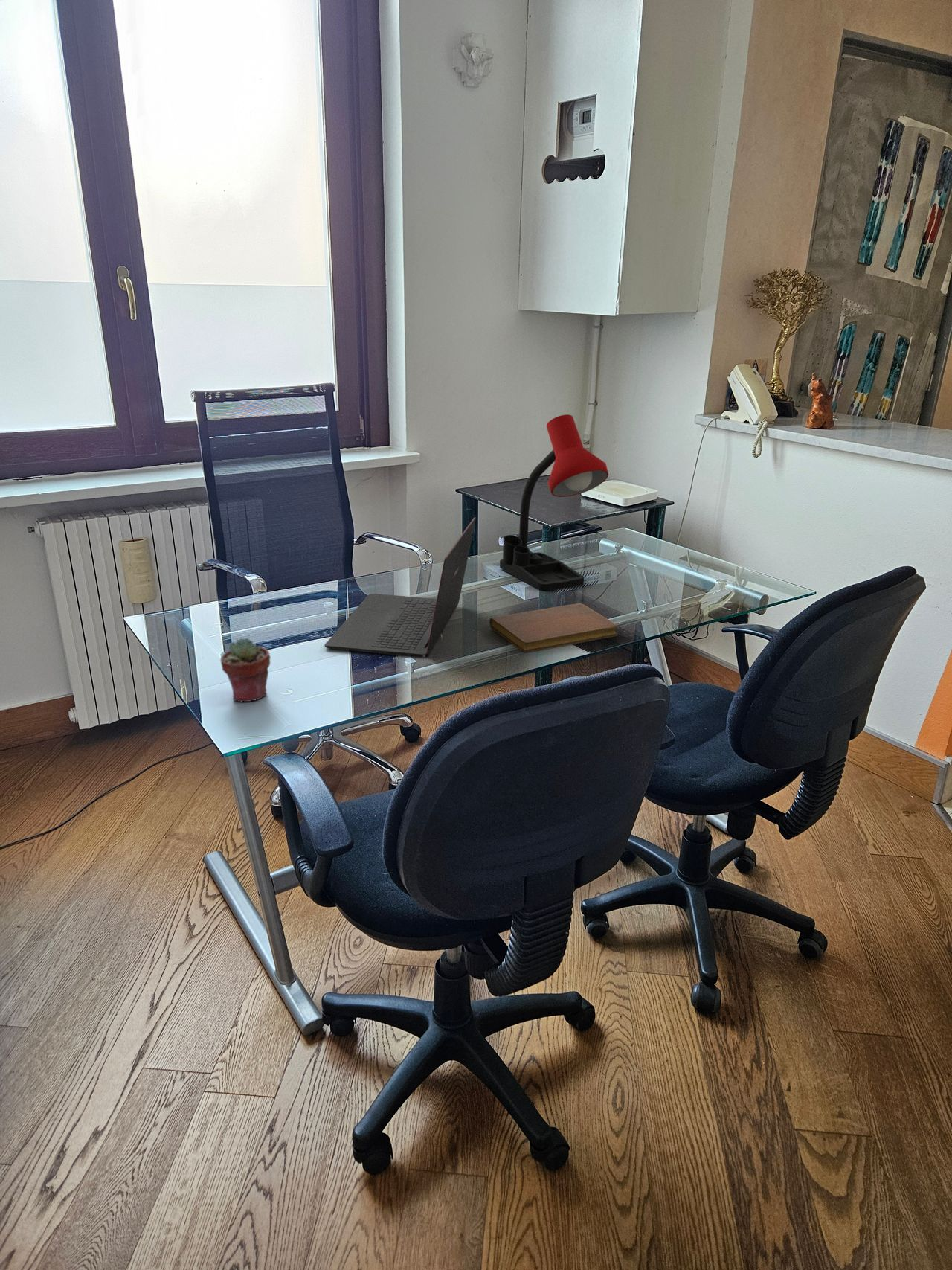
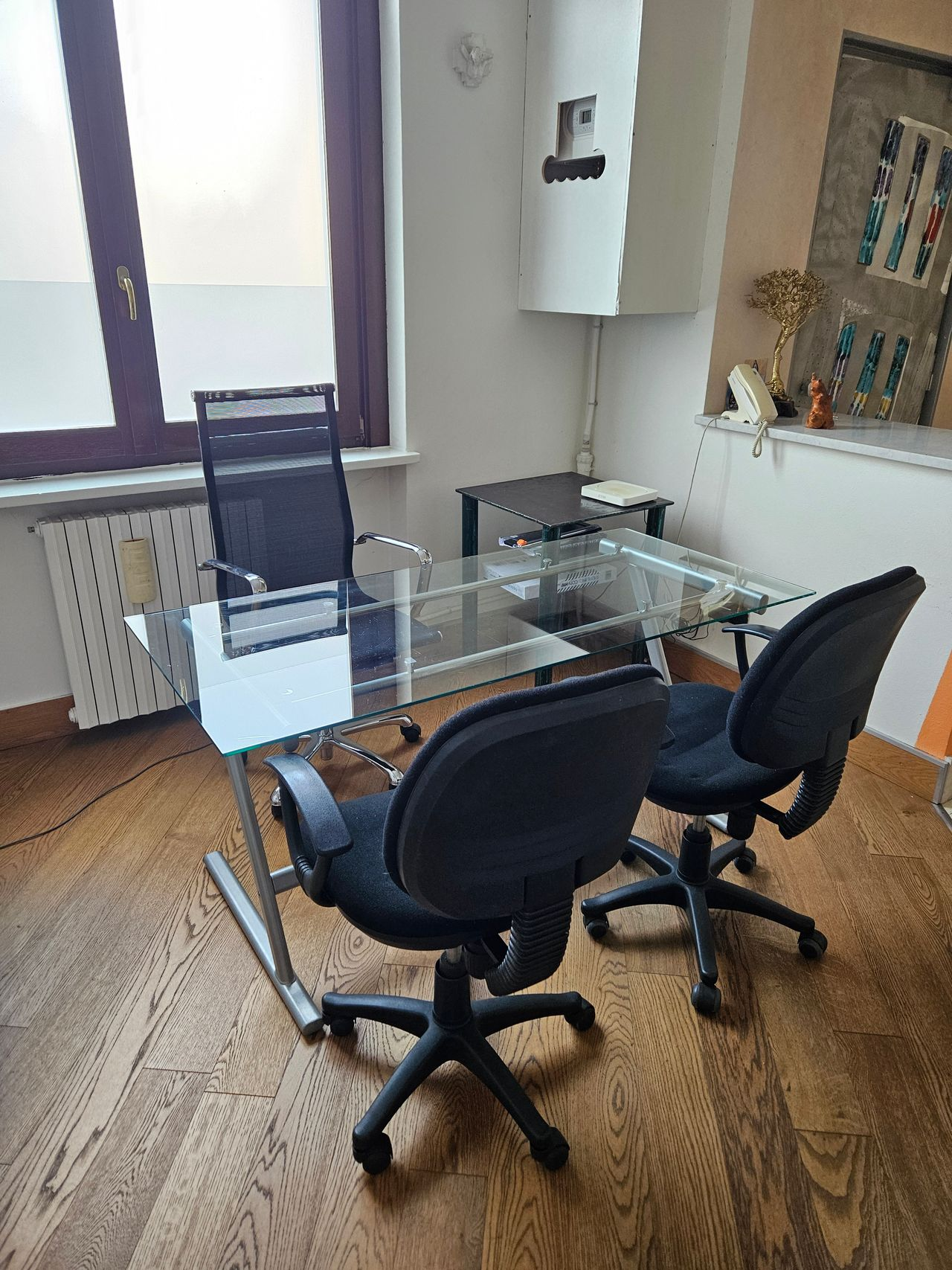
- laptop [324,517,477,658]
- desk lamp [499,414,609,591]
- potted succulent [219,638,271,702]
- notebook [489,603,619,653]
